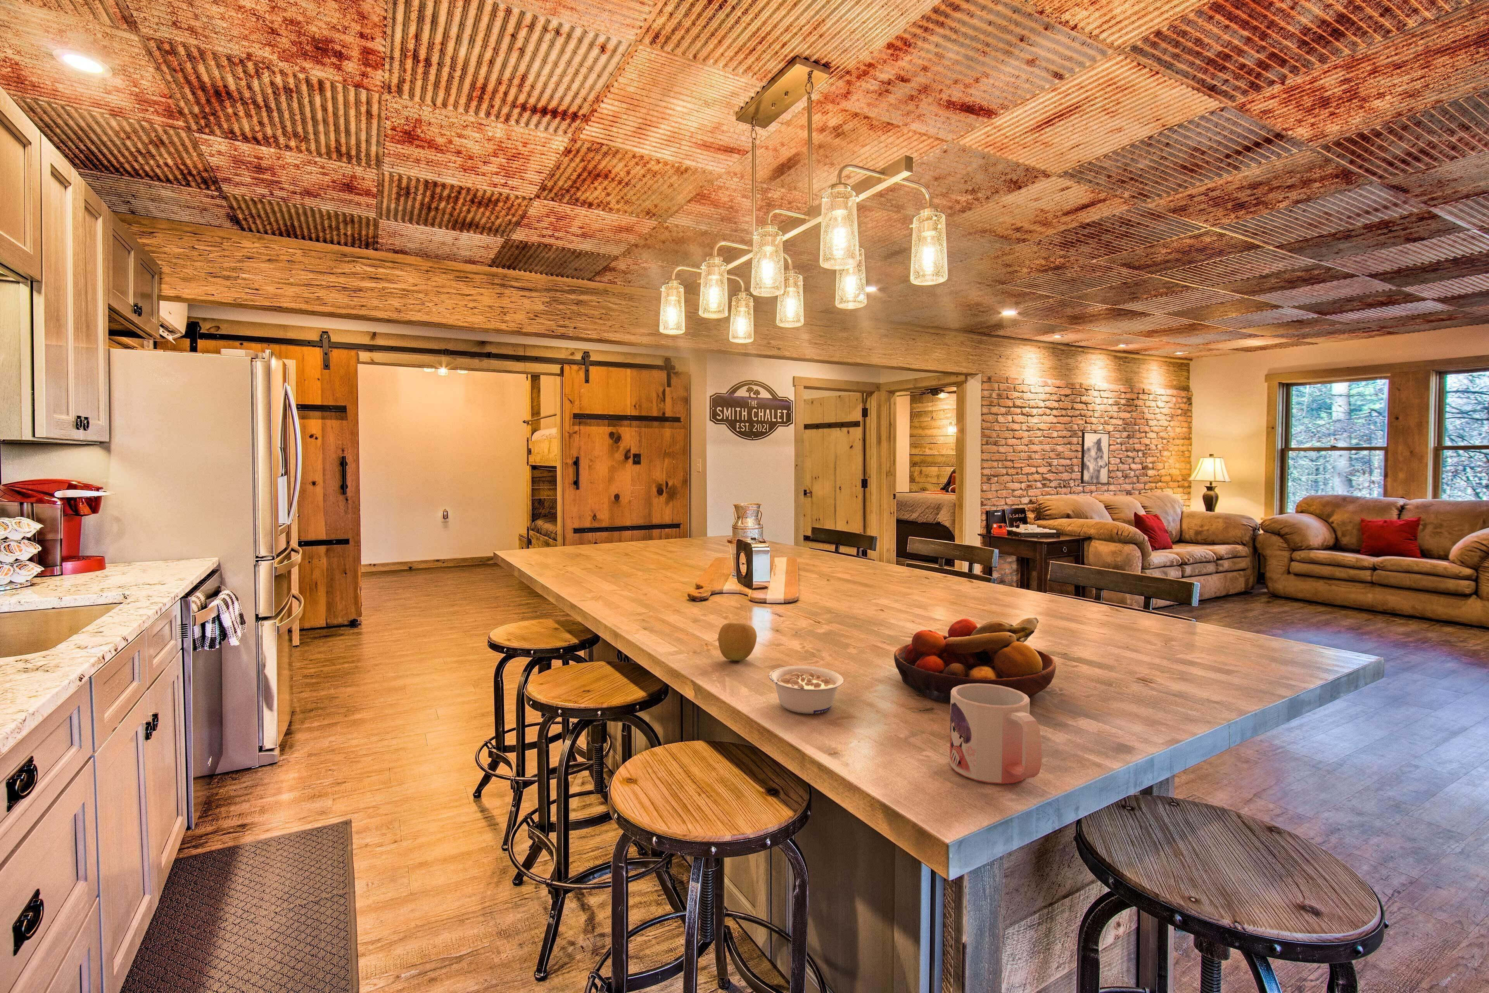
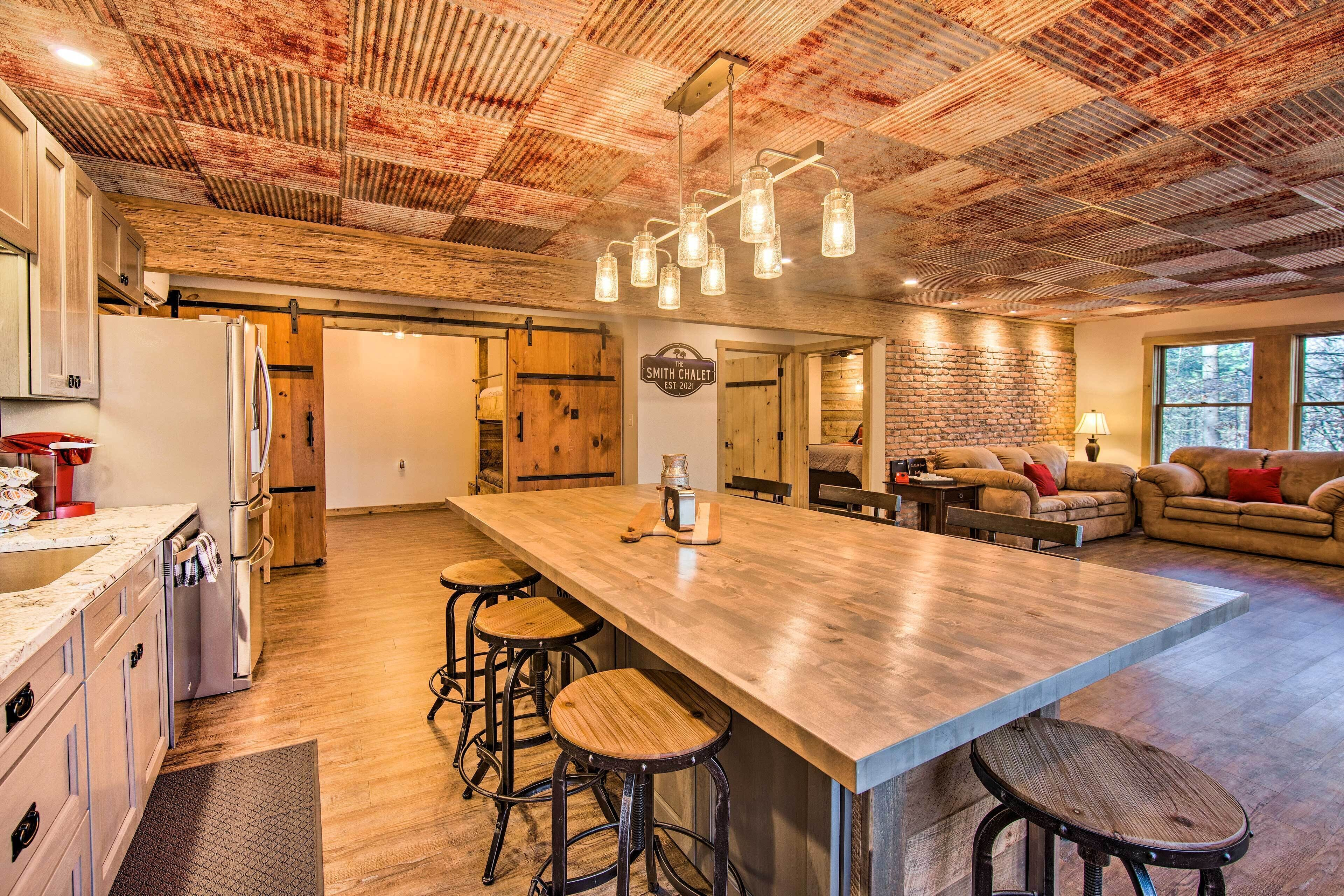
- wall art [1080,431,1110,484]
- mug [949,684,1041,784]
- apple [718,622,758,661]
- legume [768,666,844,714]
- fruit bowl [894,617,1056,703]
